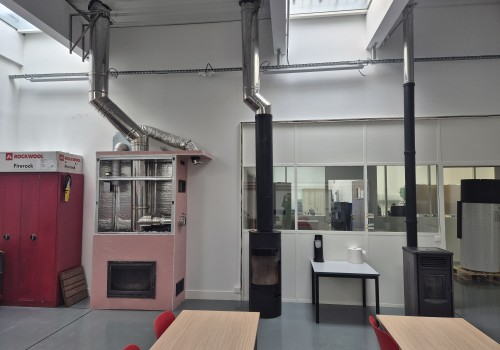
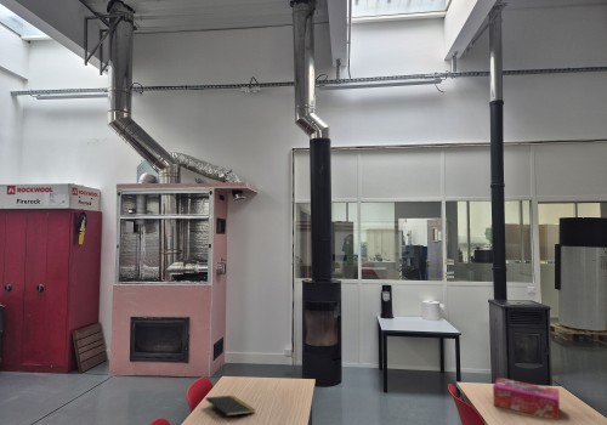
+ tissue box [492,376,561,421]
+ notepad [205,395,256,421]
